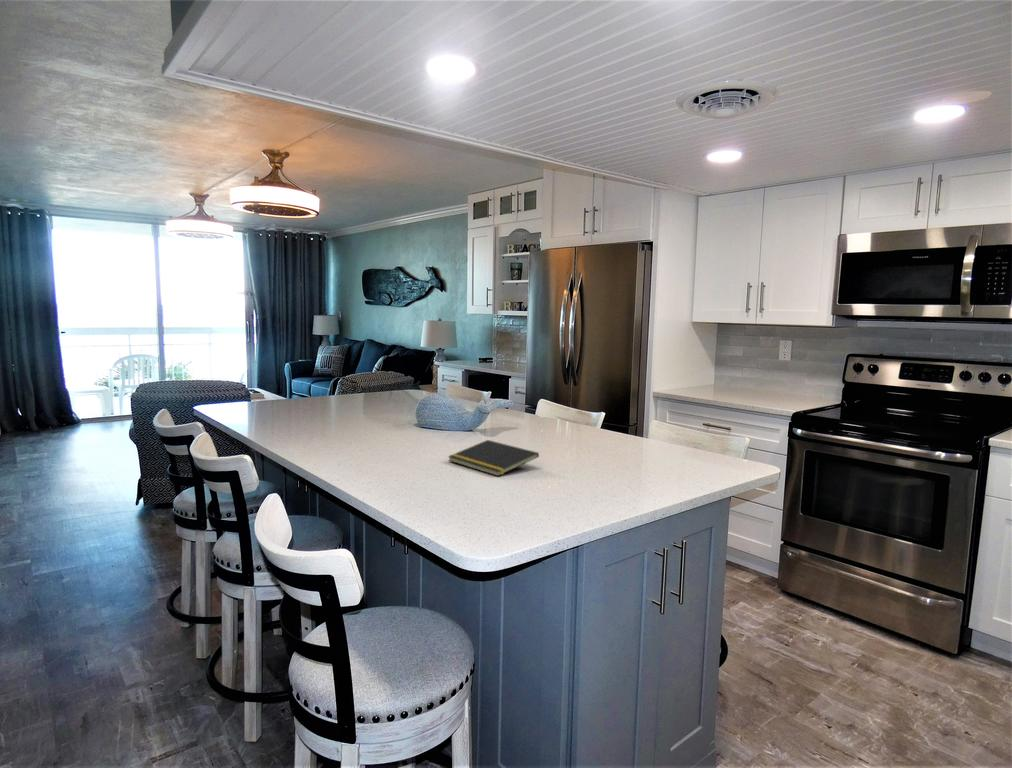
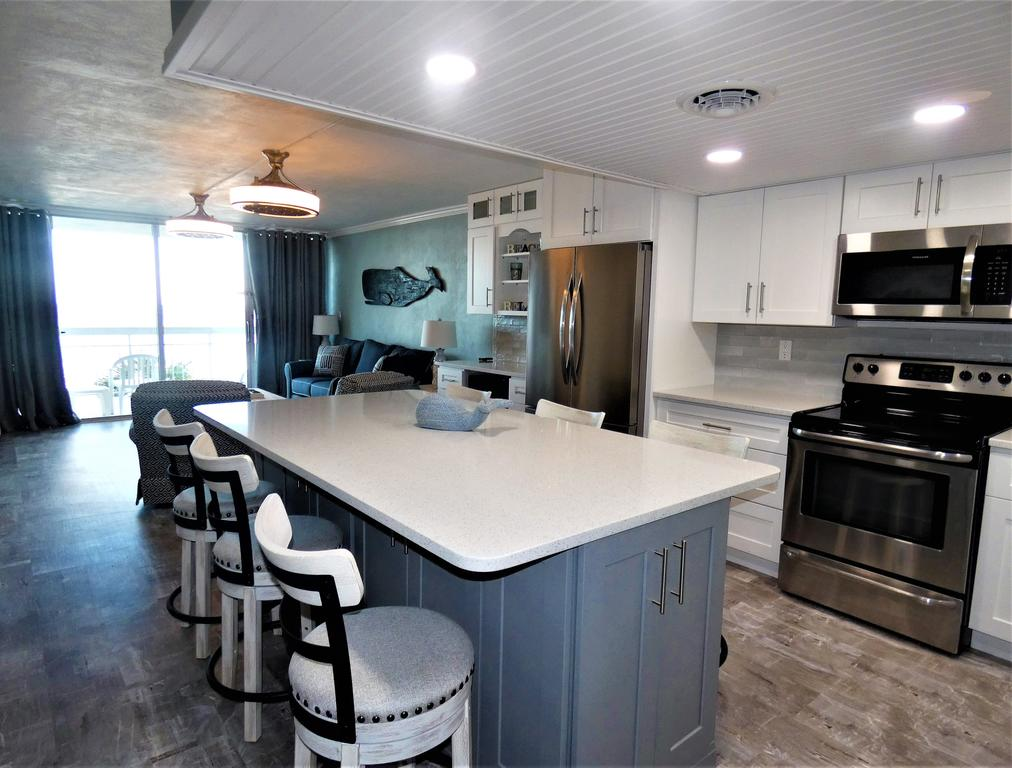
- notepad [447,439,540,477]
